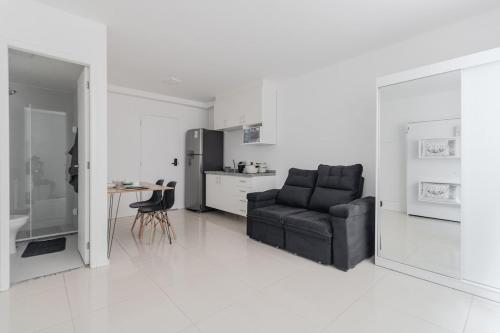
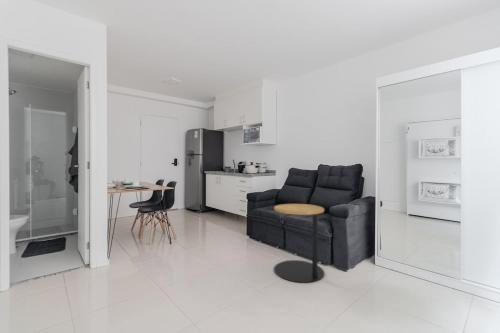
+ side table [273,203,325,284]
